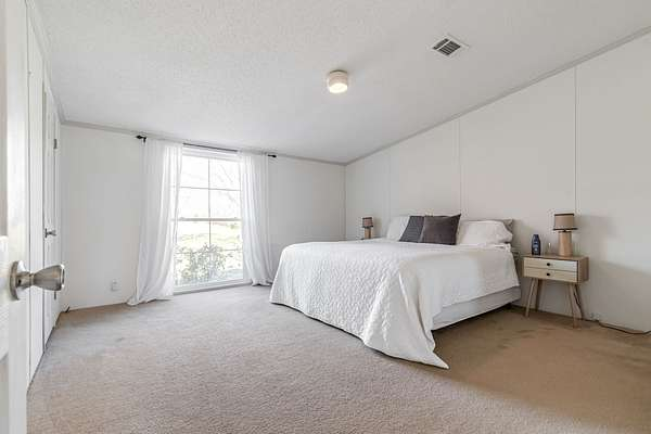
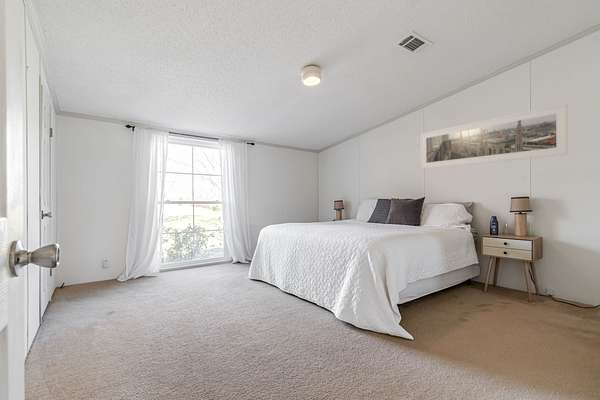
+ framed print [420,102,569,170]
